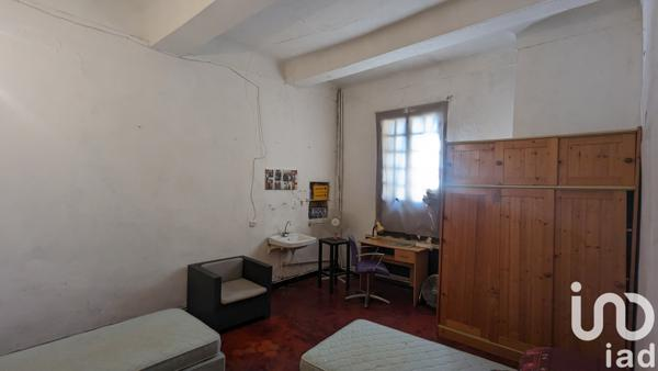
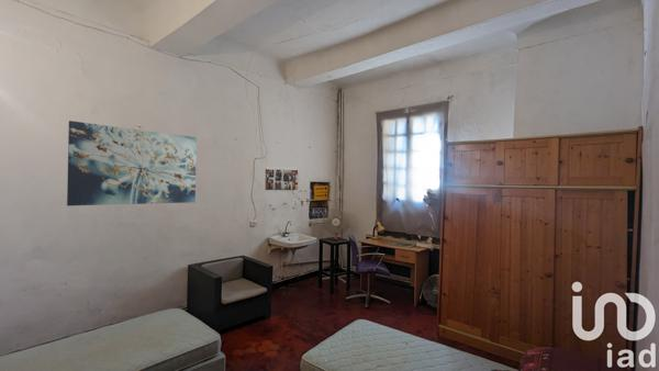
+ wall art [66,120,198,206]
